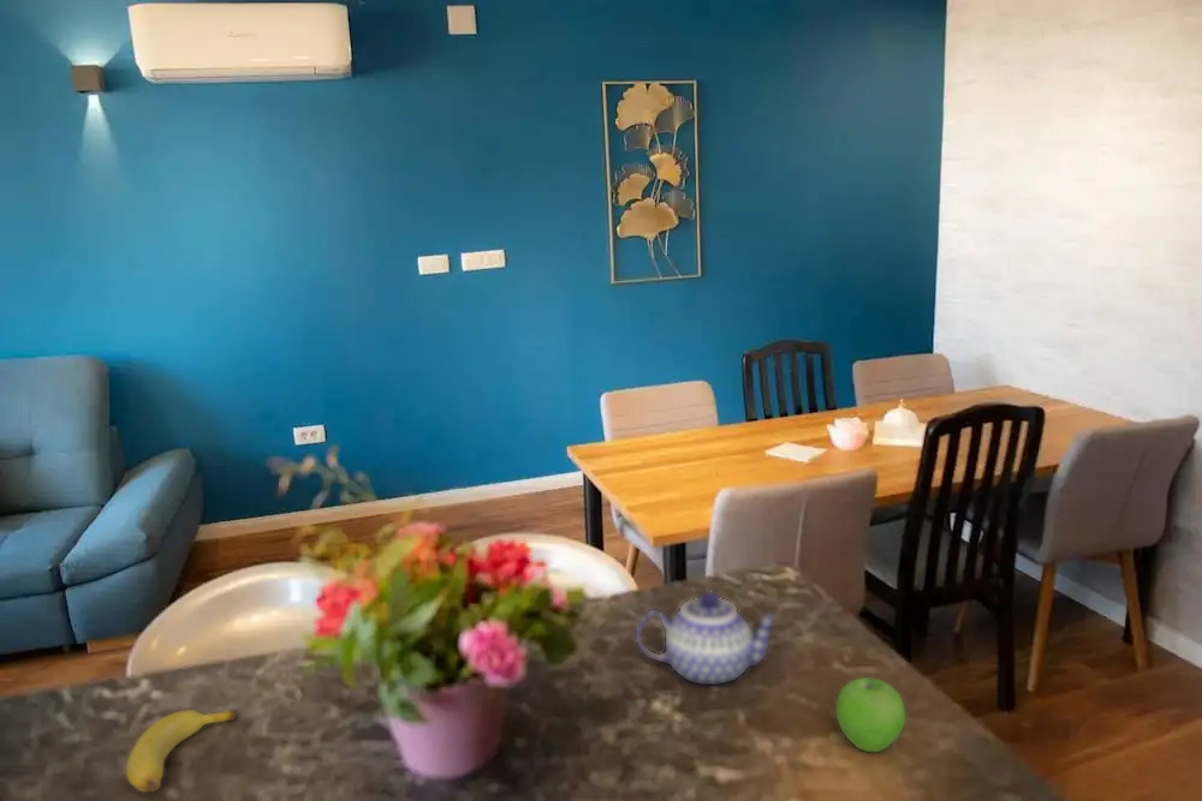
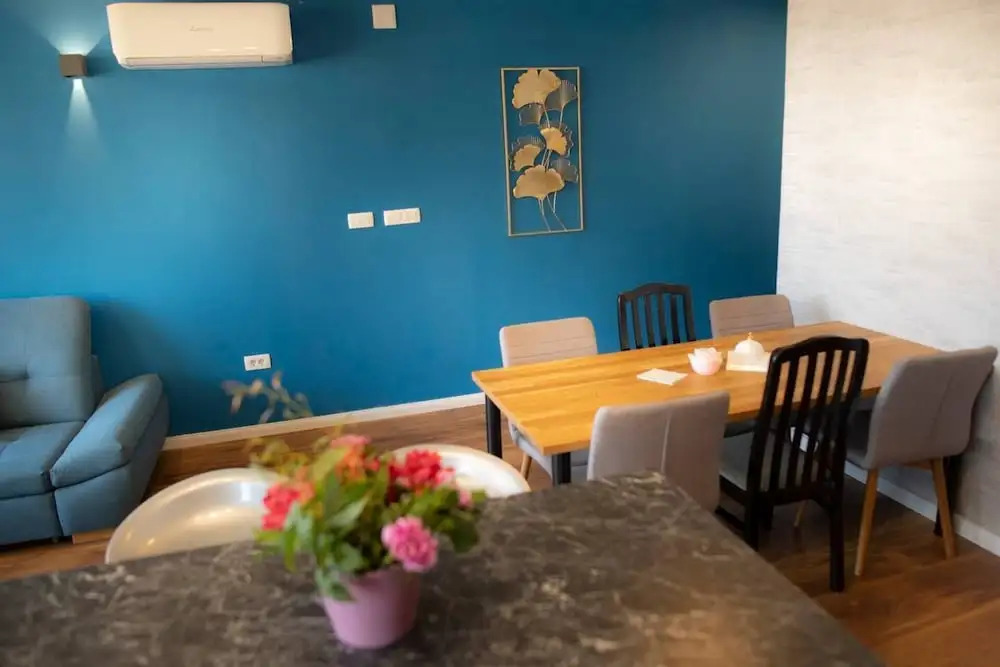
- fruit [834,676,906,753]
- teapot [635,590,779,686]
- banana [125,709,238,794]
